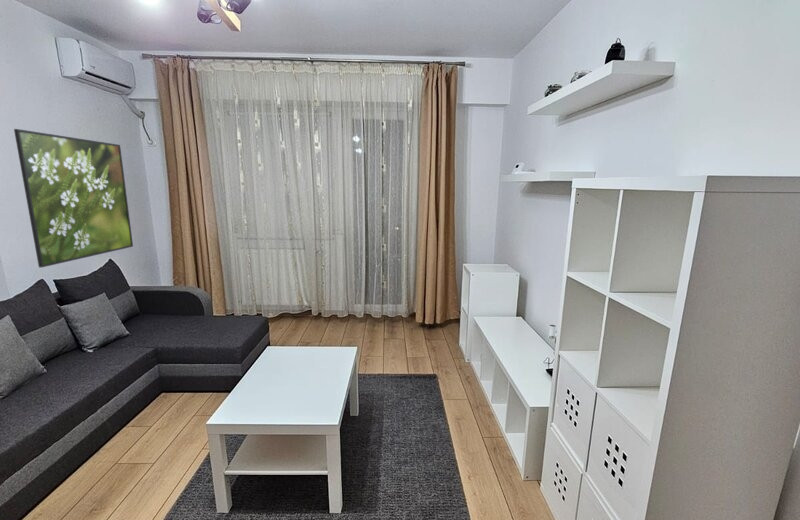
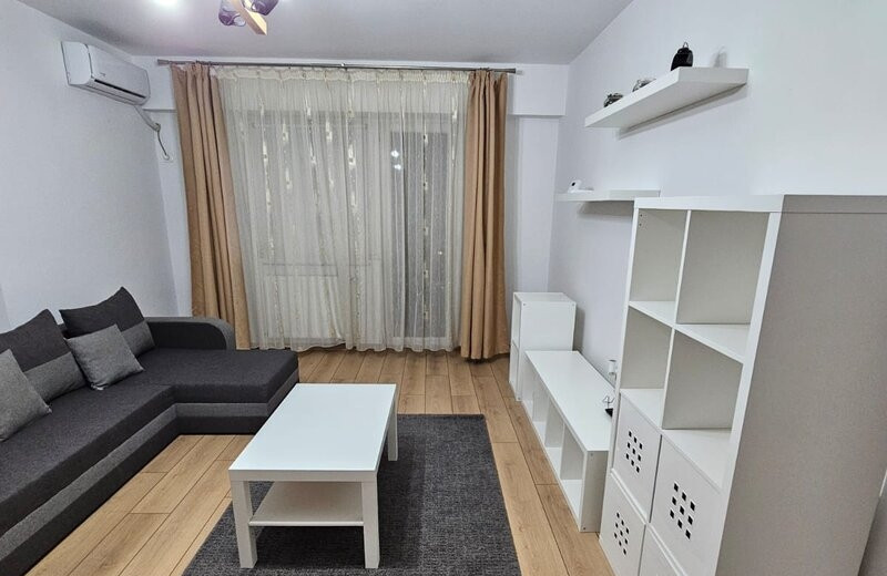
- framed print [13,128,134,268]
